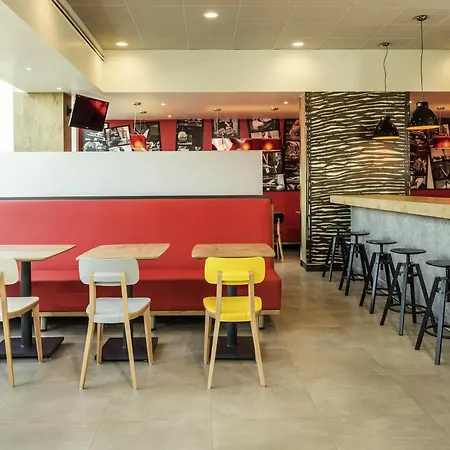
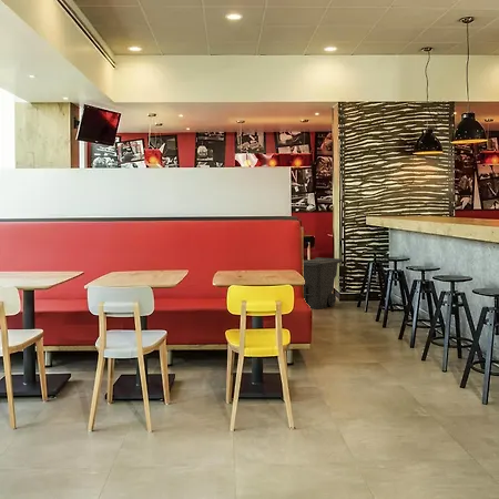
+ trash can [303,256,344,310]
